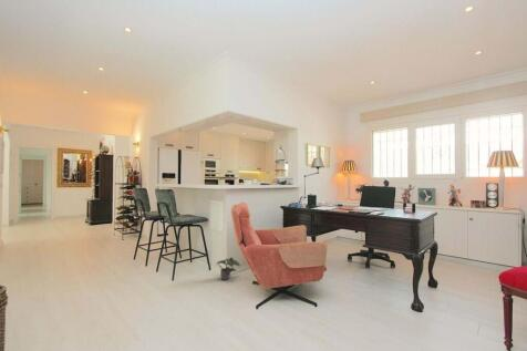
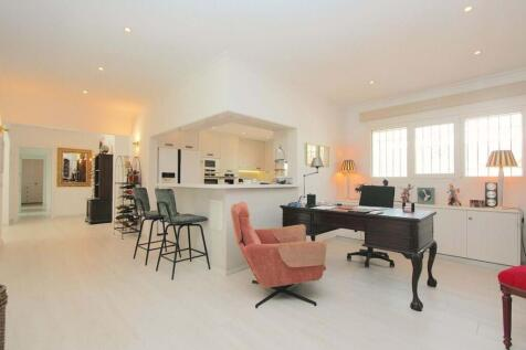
- potted plant [216,256,241,281]
